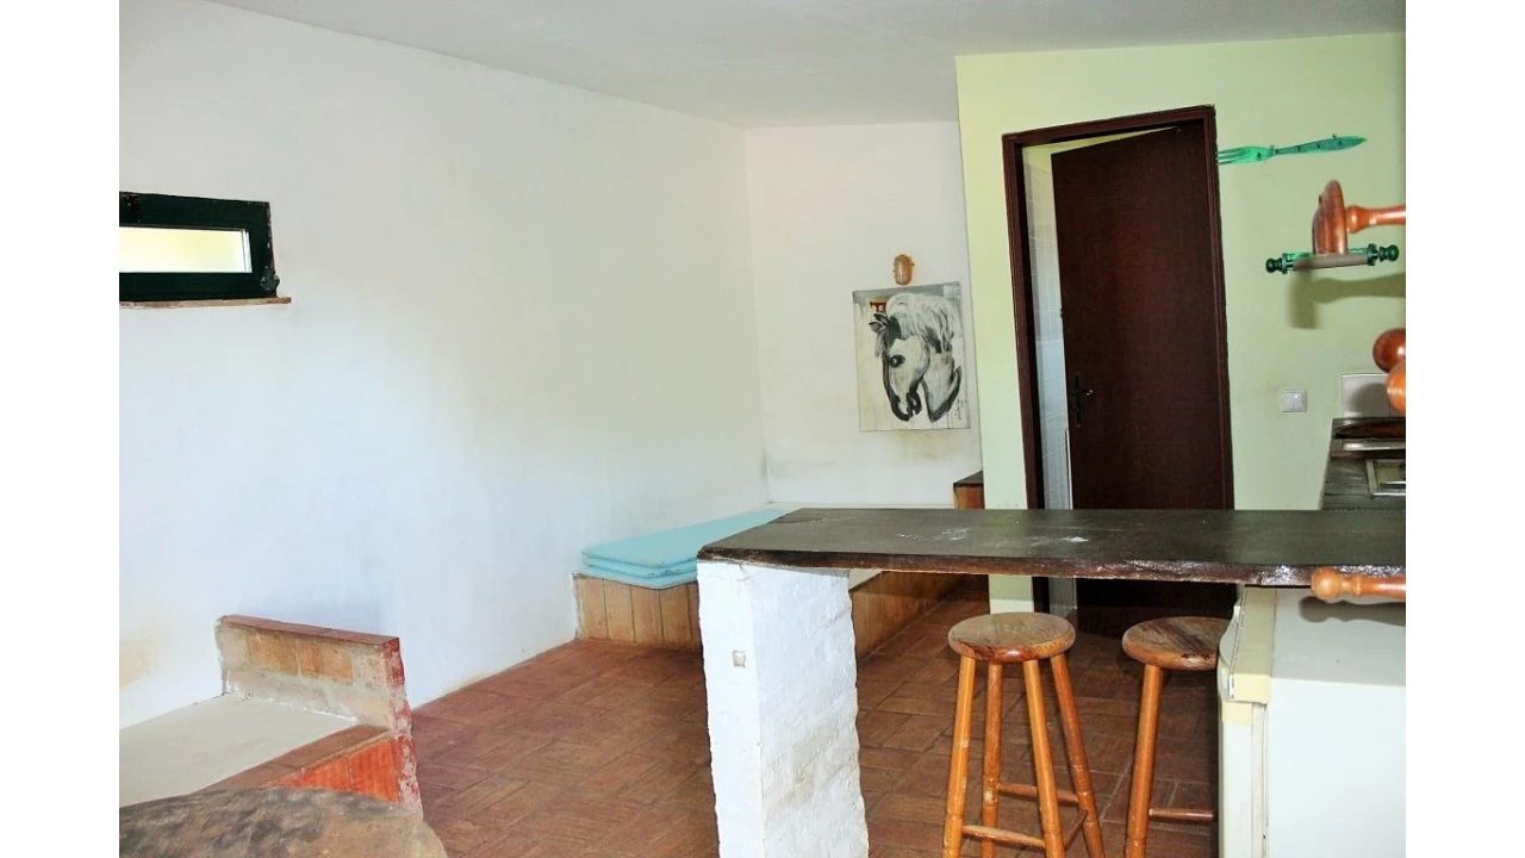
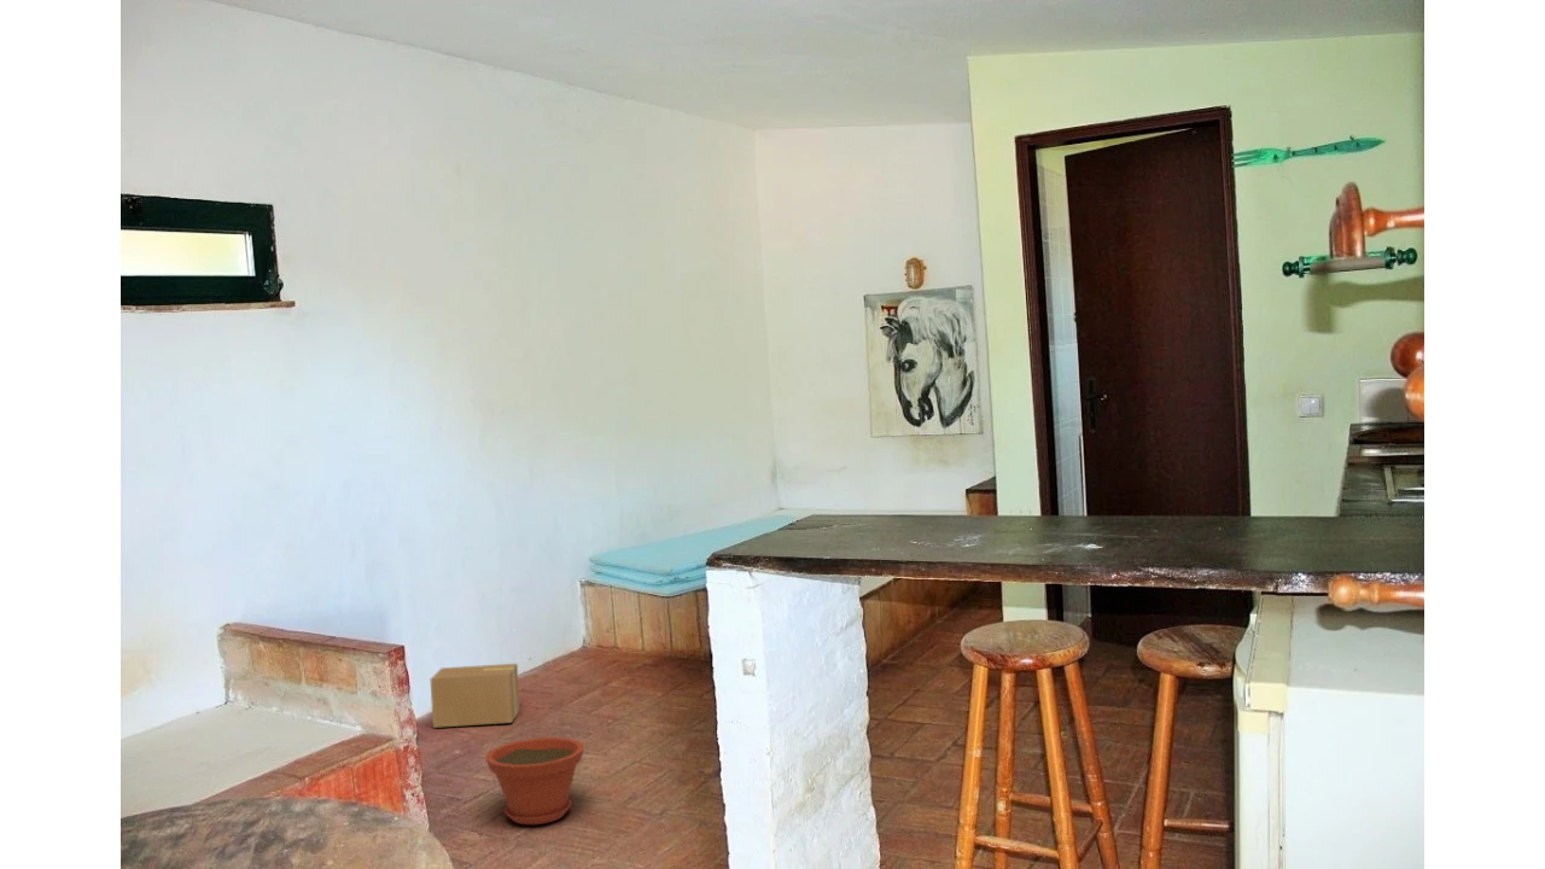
+ cardboard box [430,663,521,729]
+ plant pot [484,736,585,826]
